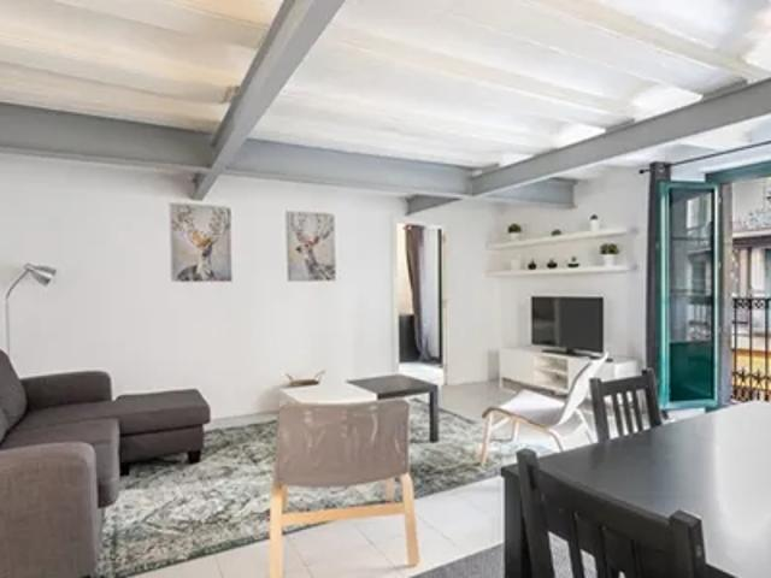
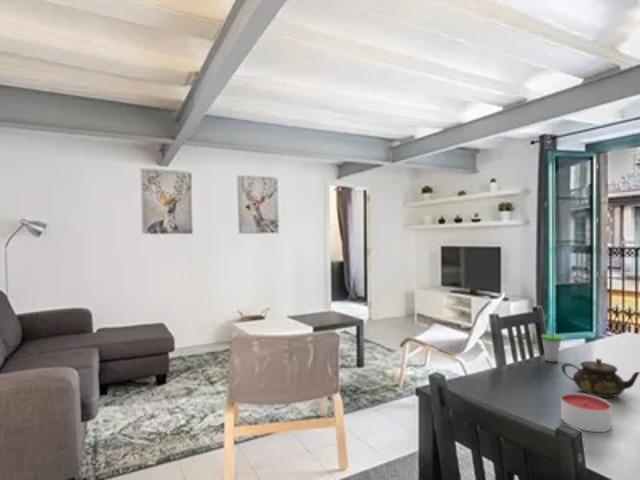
+ cup [540,327,563,363]
+ teapot [561,358,640,398]
+ candle [560,392,612,433]
